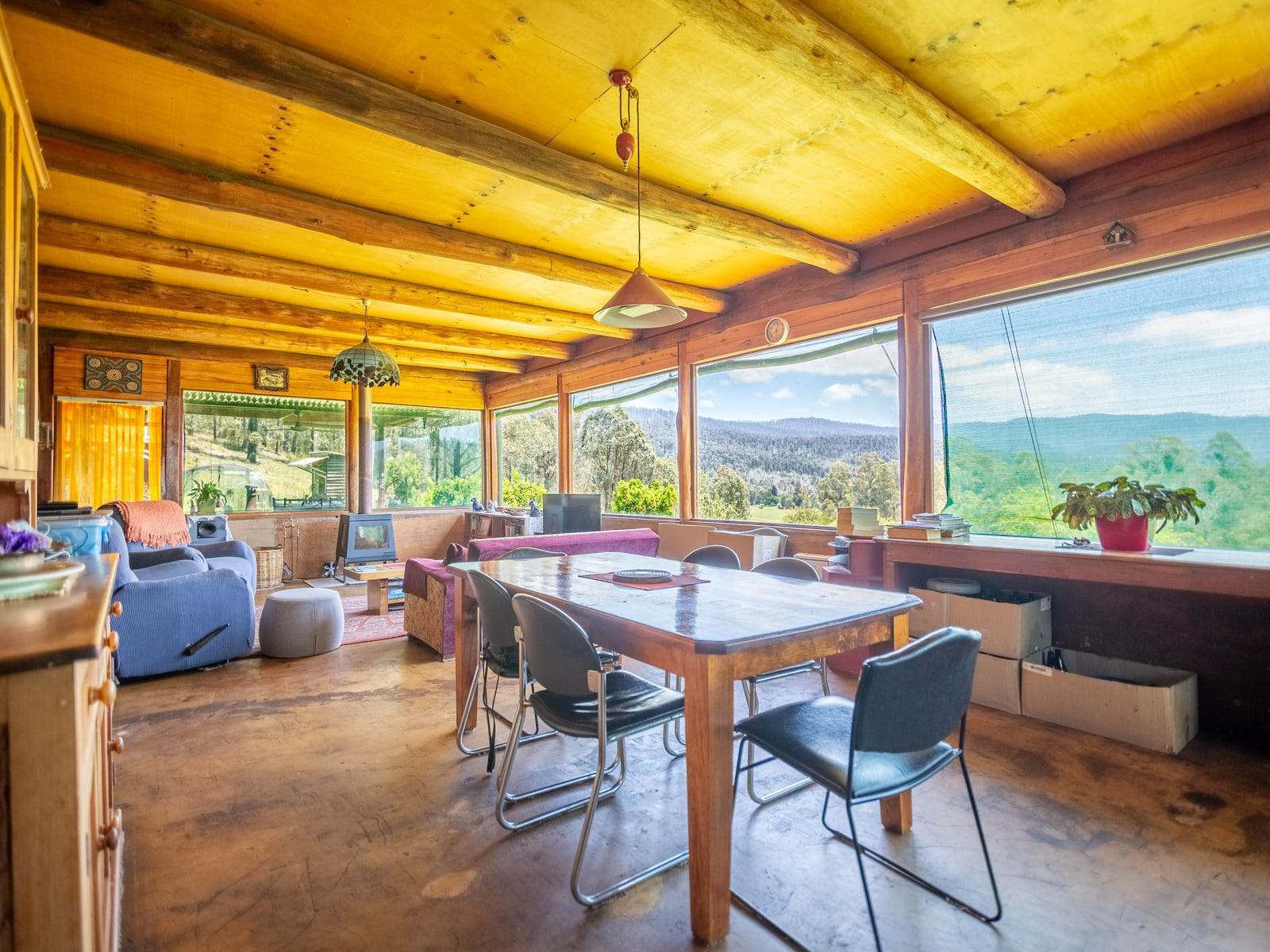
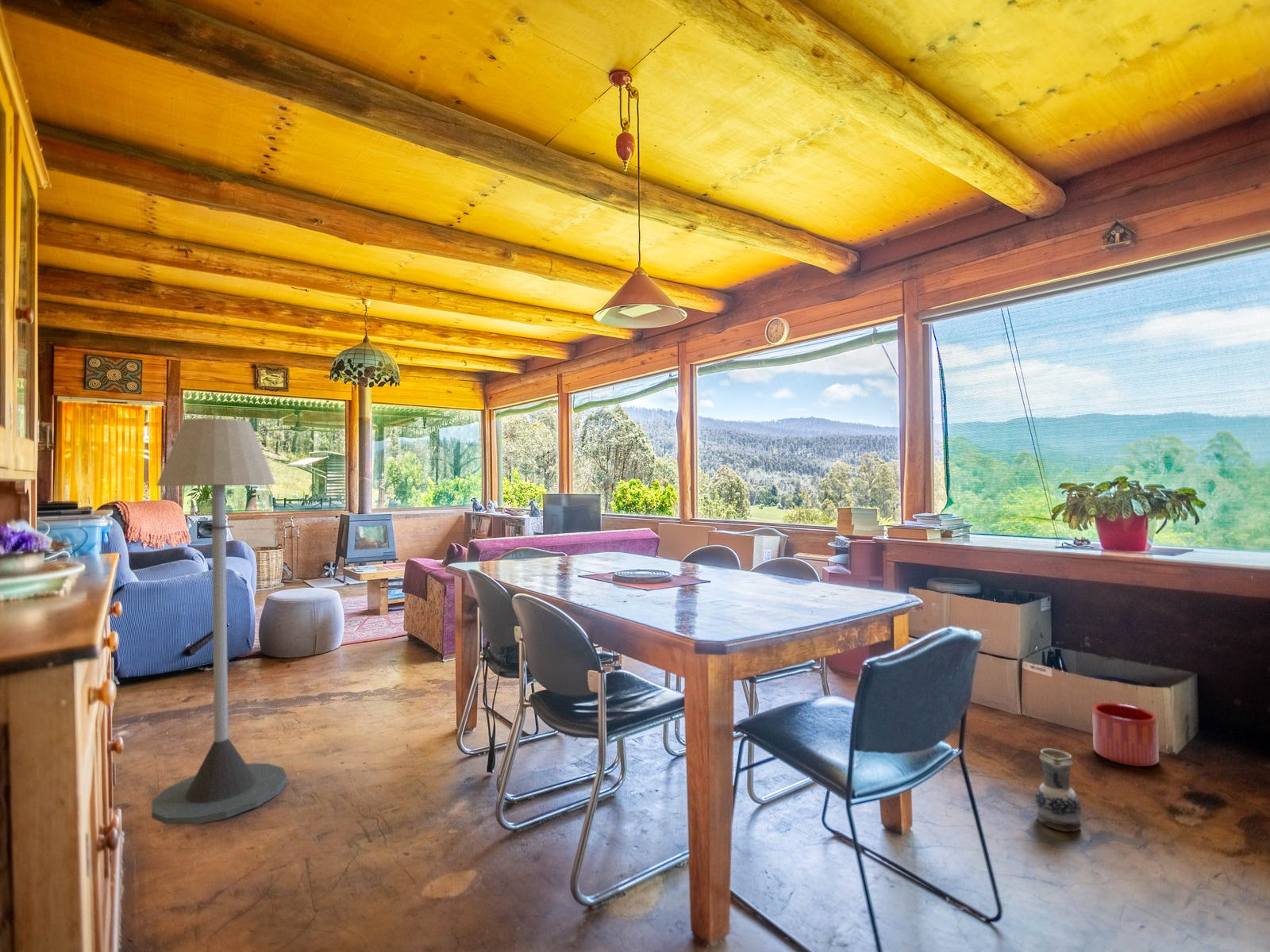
+ planter [1091,702,1160,767]
+ ceramic jug [1035,747,1082,831]
+ floor lamp [151,417,287,825]
